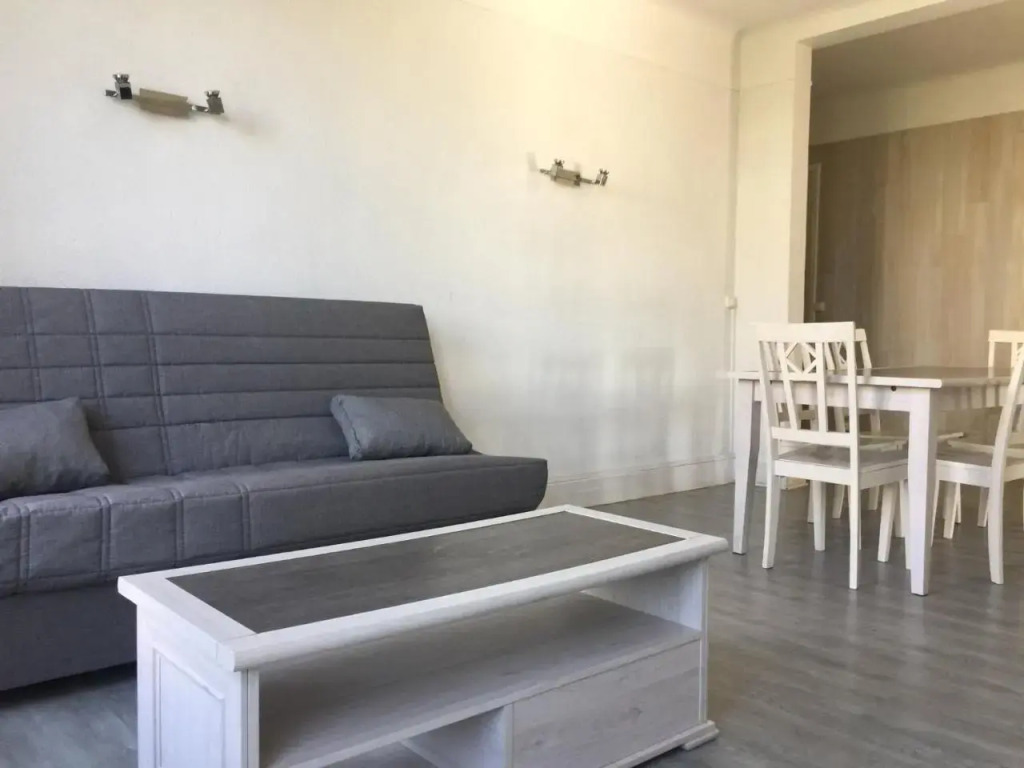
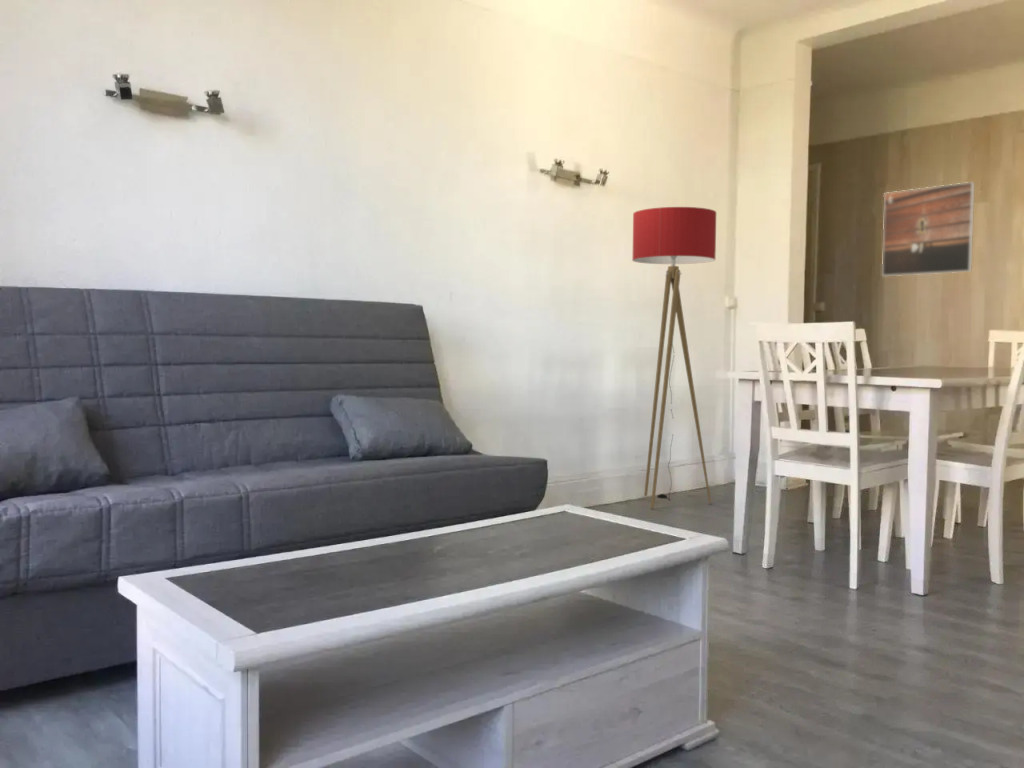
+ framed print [881,181,975,277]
+ floor lamp [631,206,717,509]
